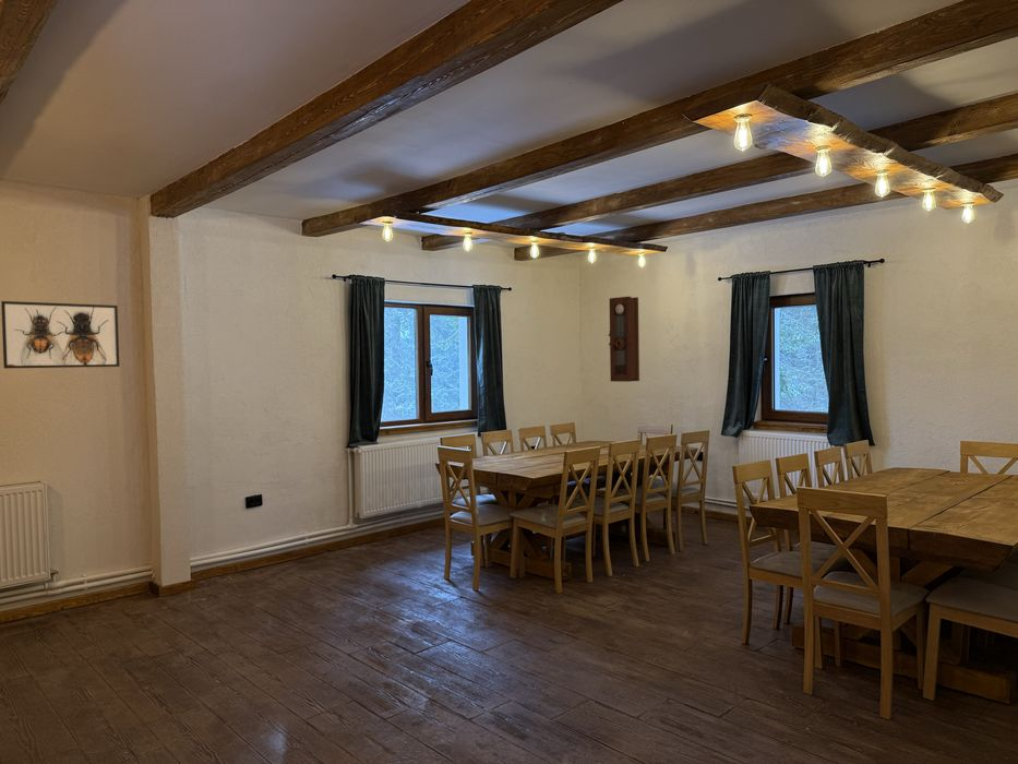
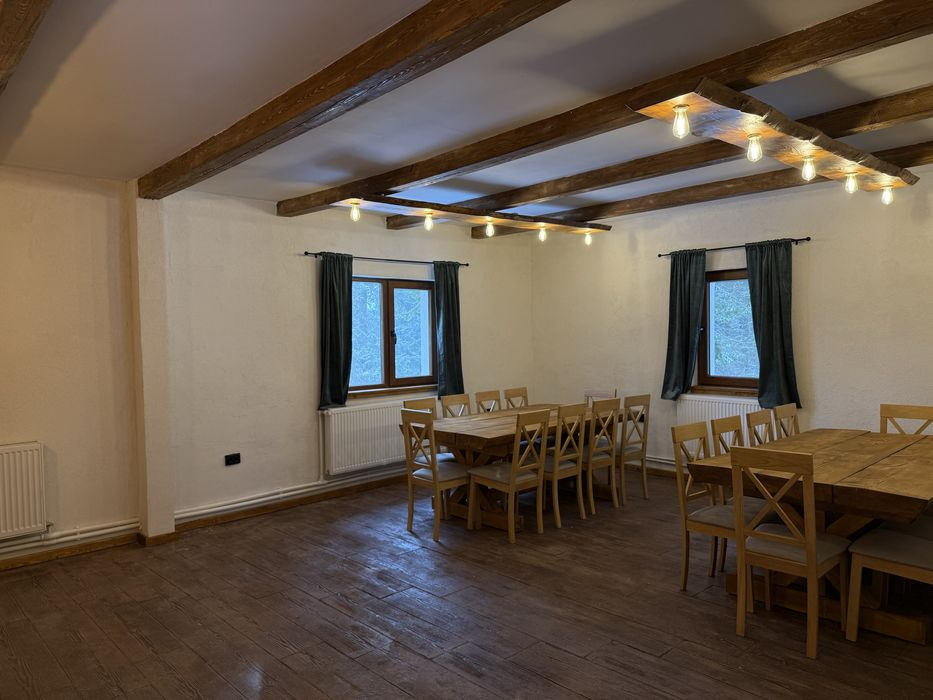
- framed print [0,300,121,370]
- pendulum clock [608,296,640,383]
